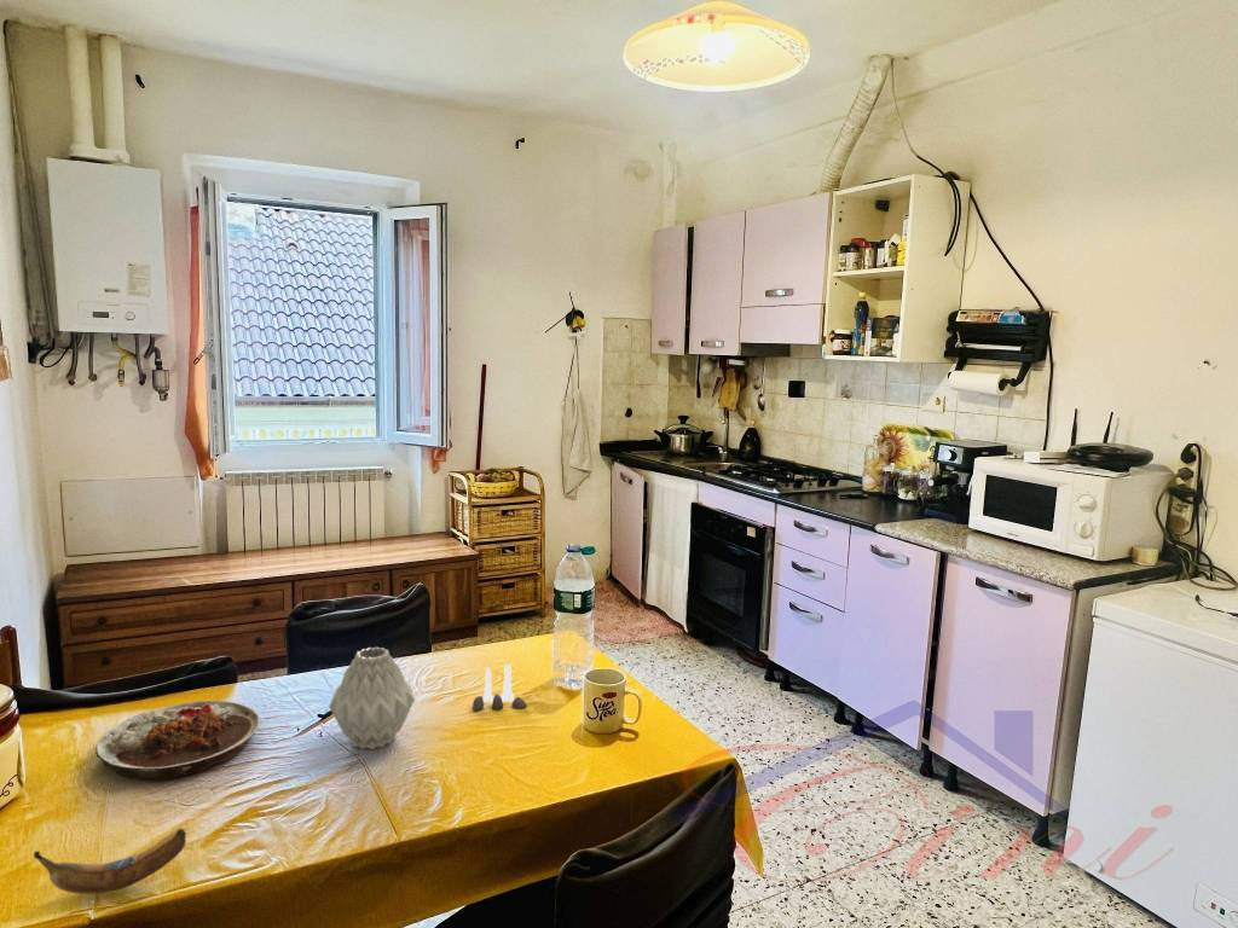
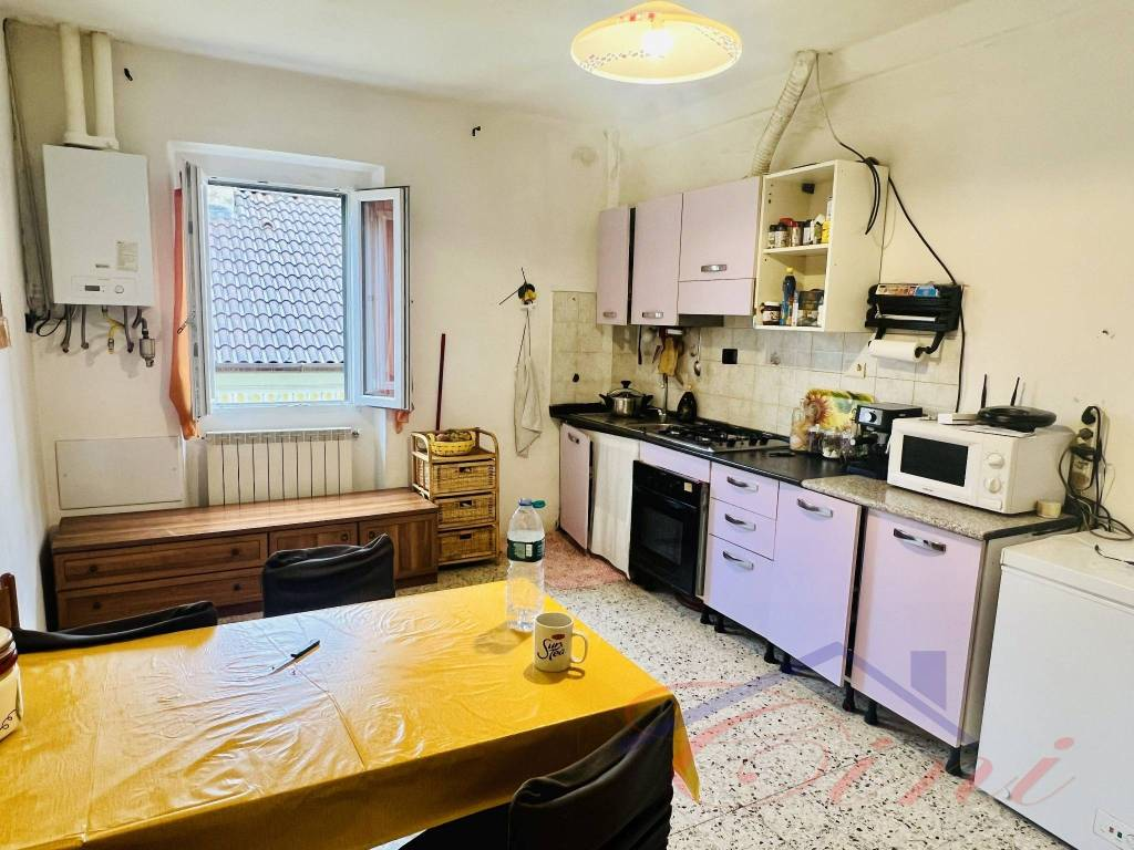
- banana [33,828,187,895]
- plate [94,700,261,781]
- vase [328,645,416,750]
- salt and pepper shaker set [472,663,528,712]
